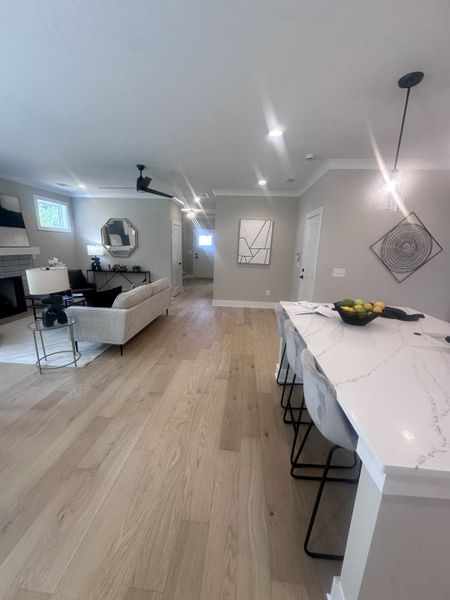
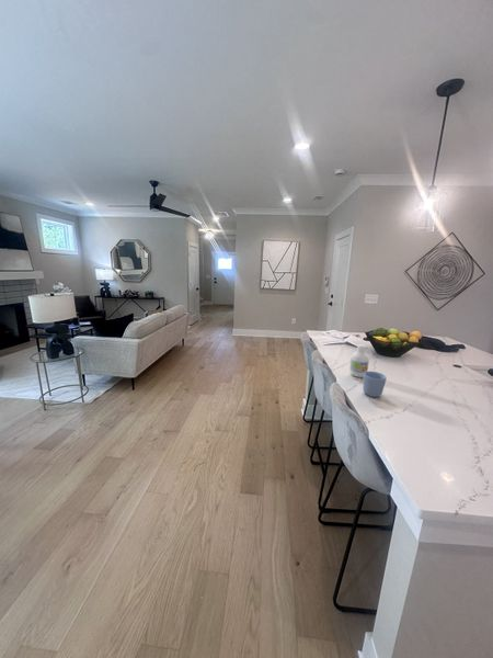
+ bottle [348,343,370,378]
+ mug [362,371,388,398]
